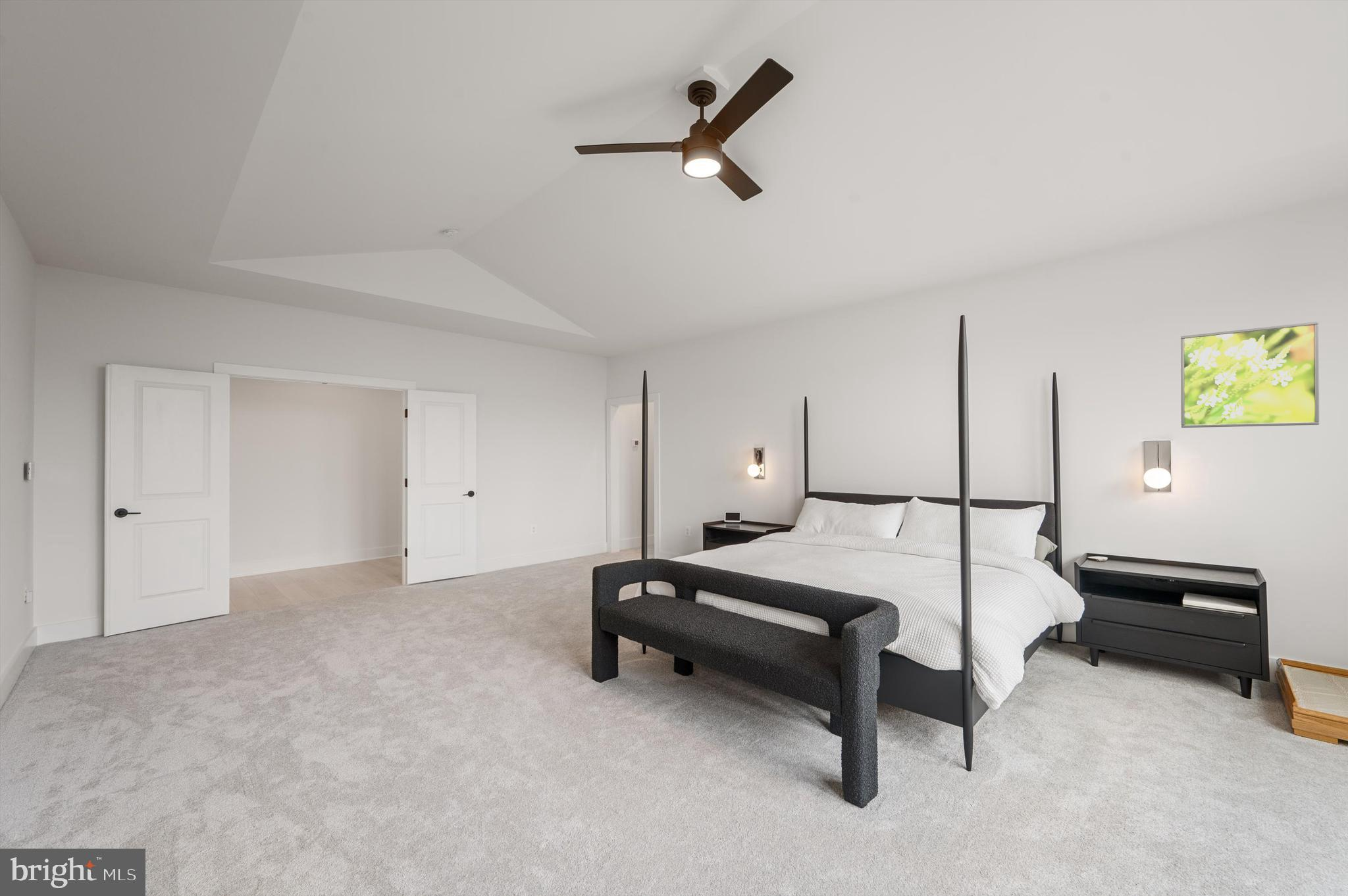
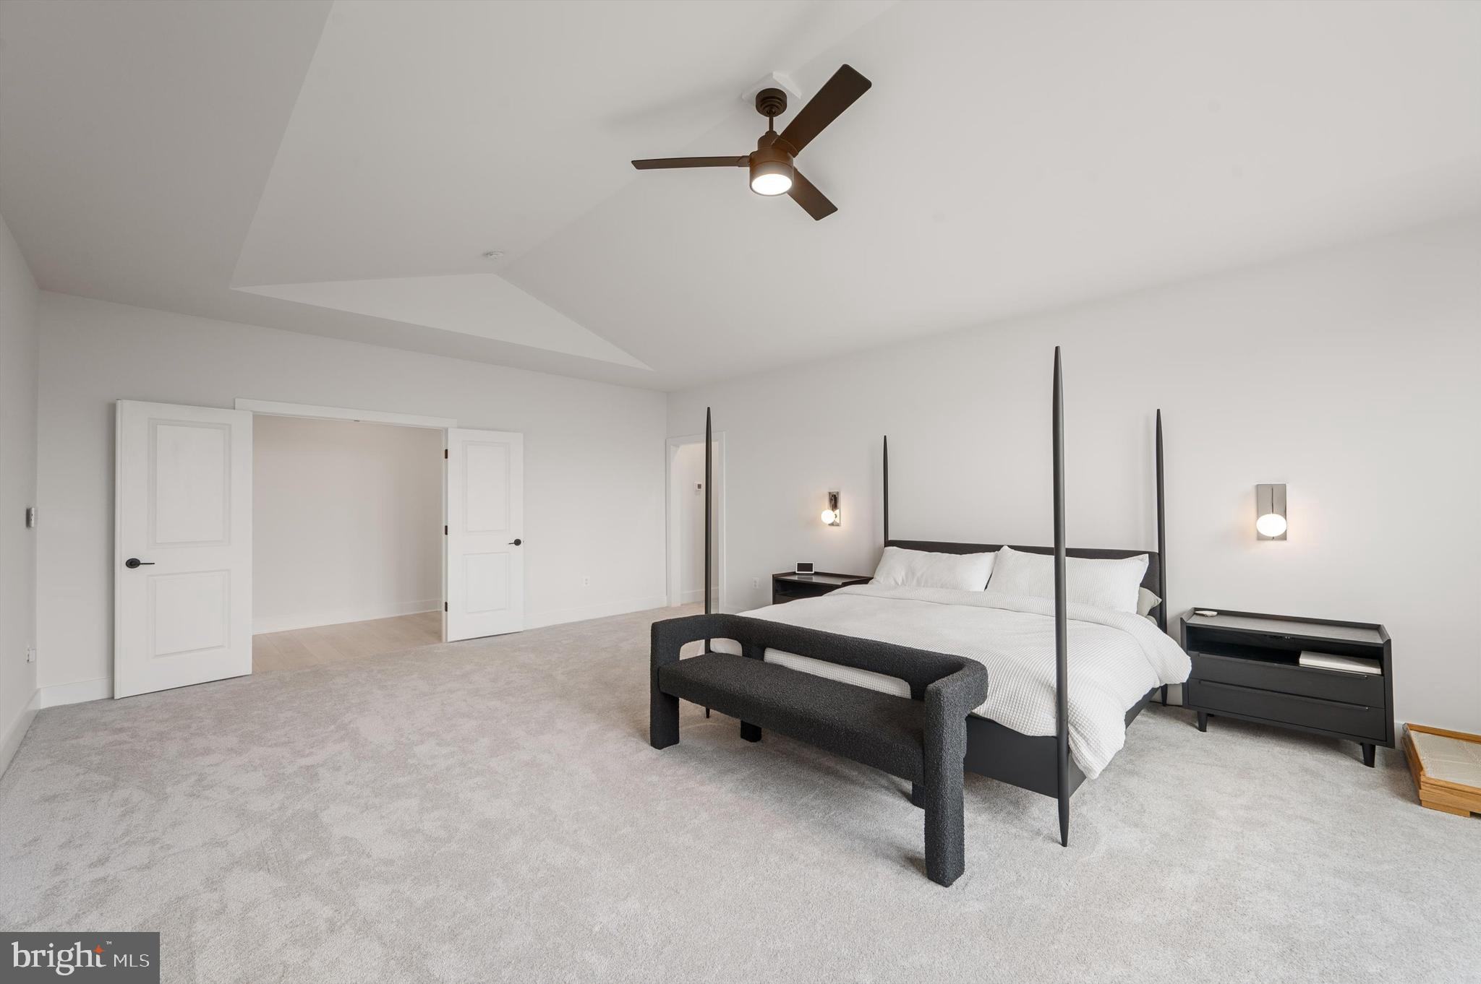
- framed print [1180,321,1320,428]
